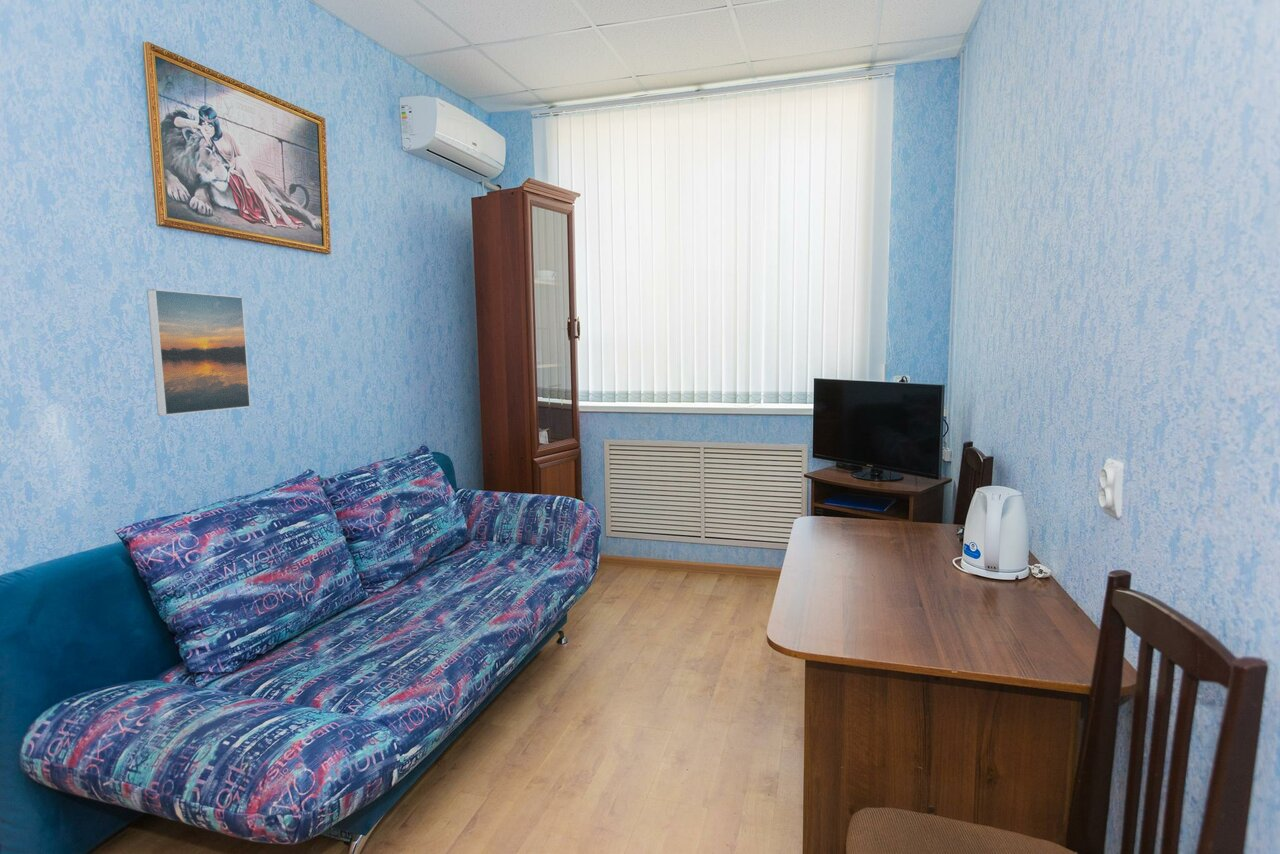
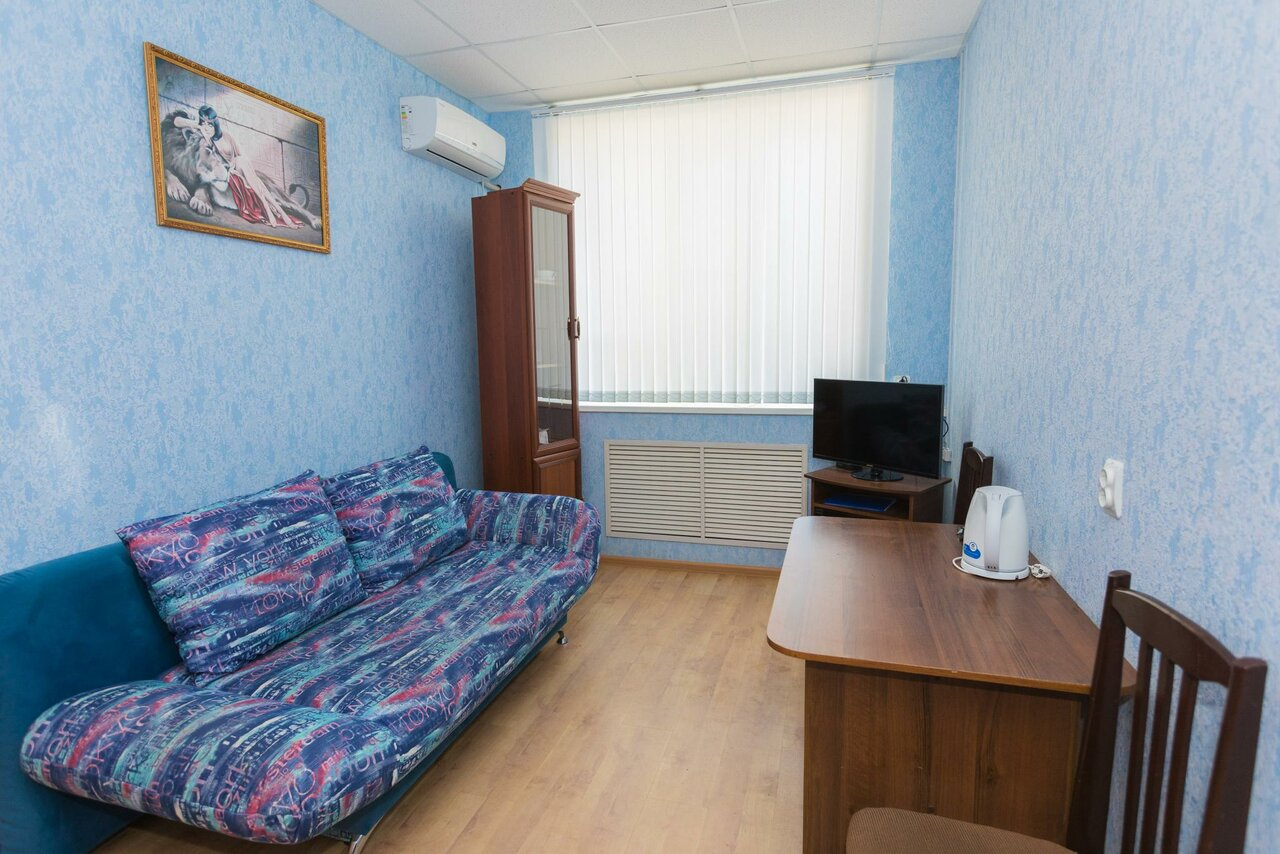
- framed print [146,288,252,417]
